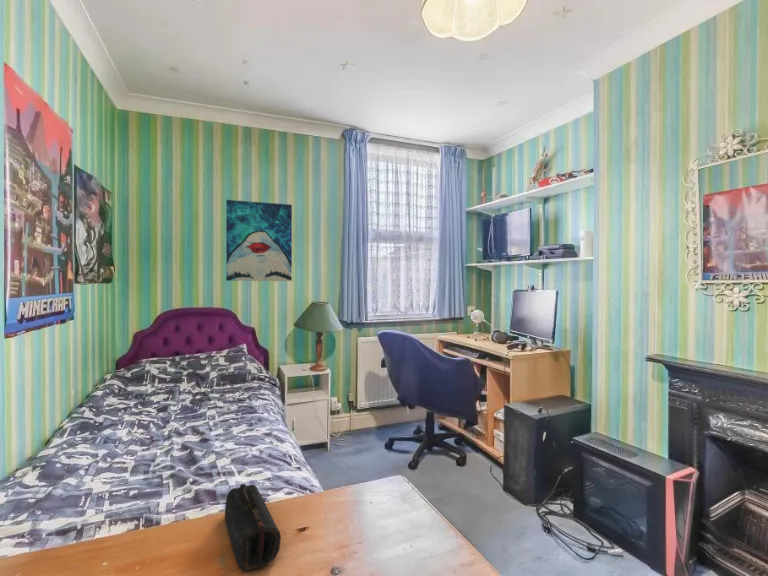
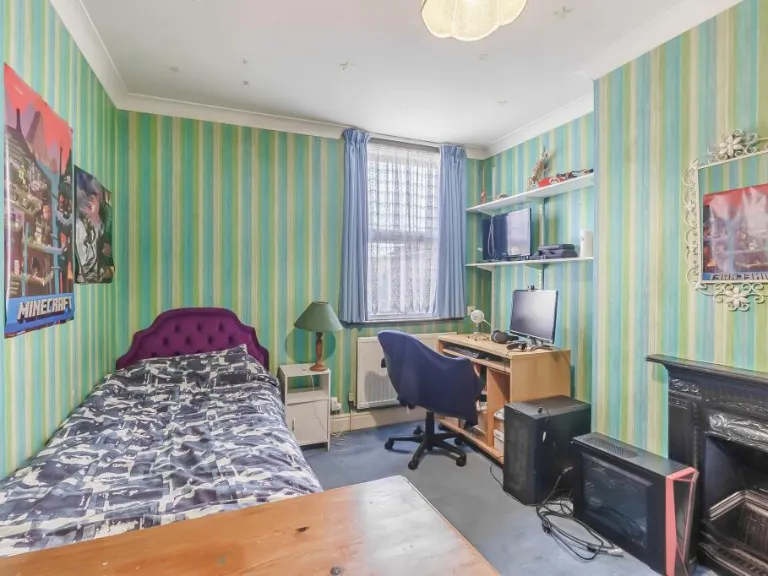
- wall art [225,199,293,282]
- pencil case [224,483,282,571]
